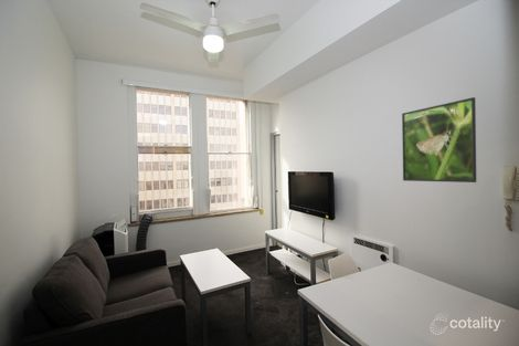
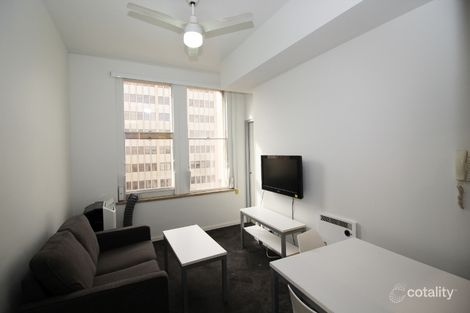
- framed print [401,96,477,184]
